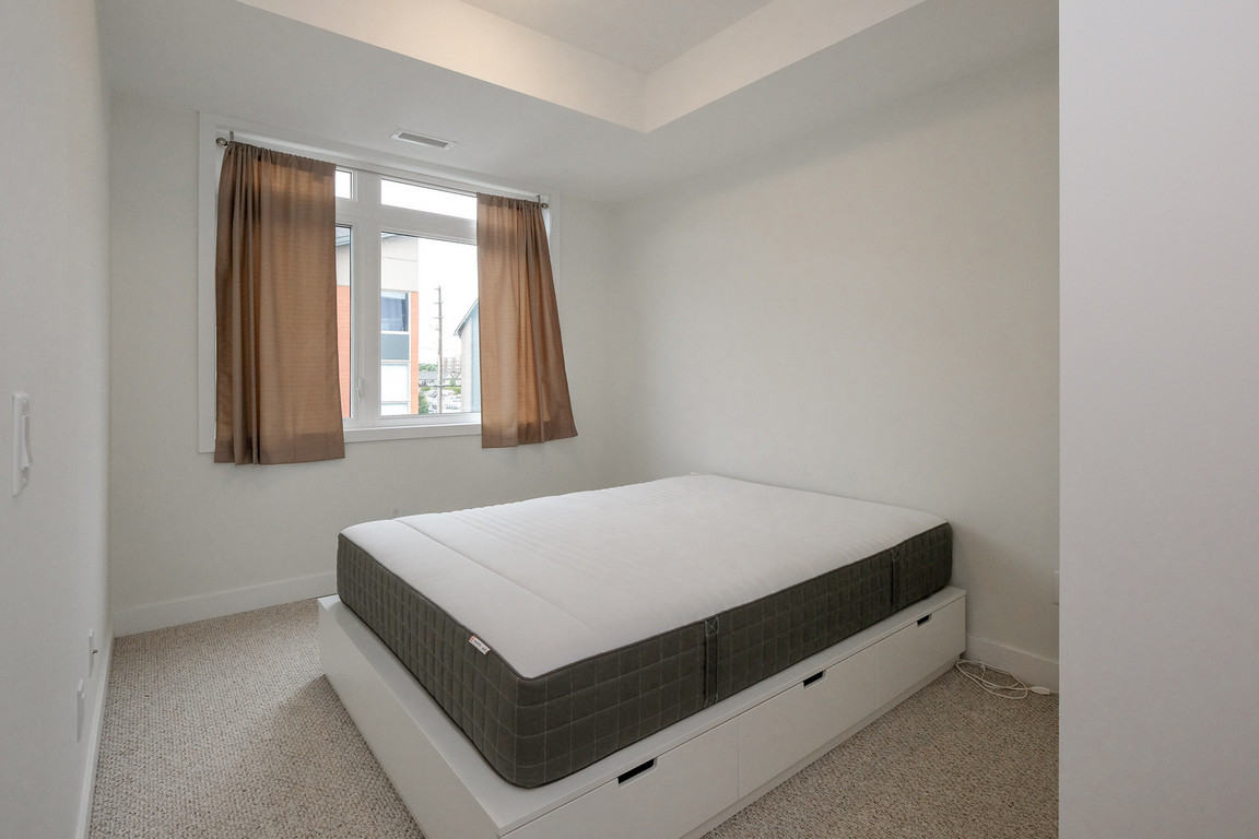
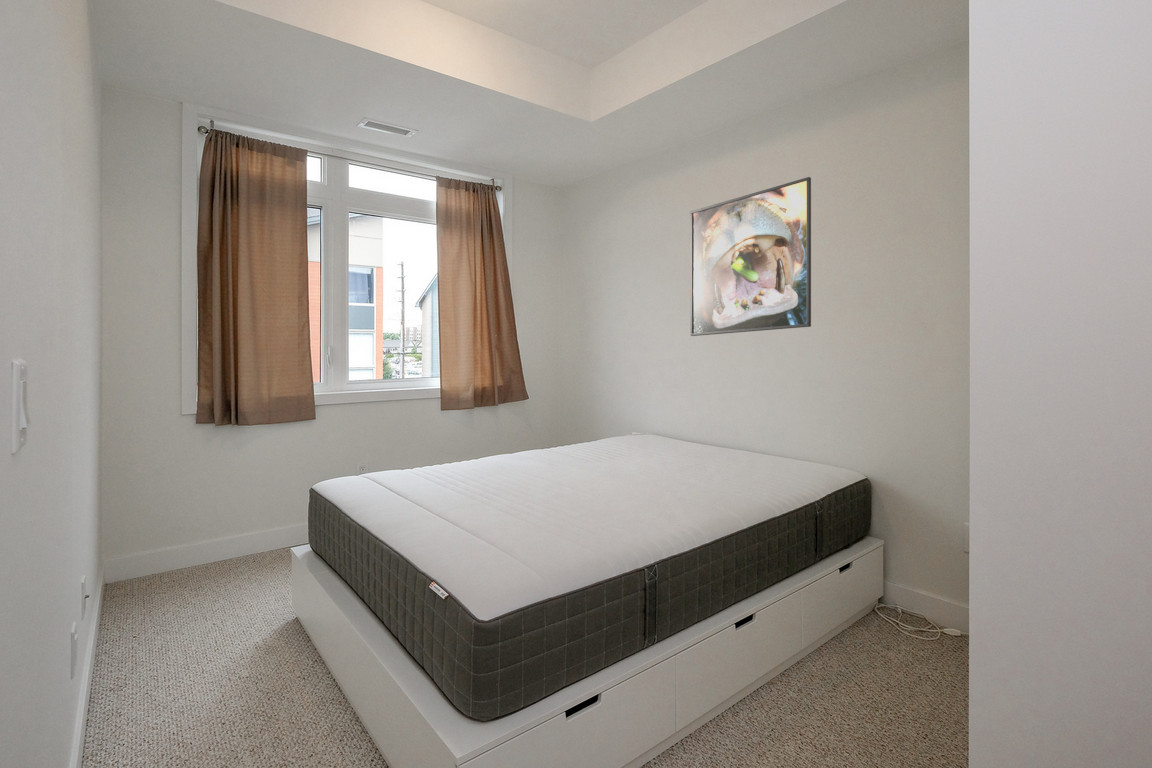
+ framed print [689,176,812,337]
